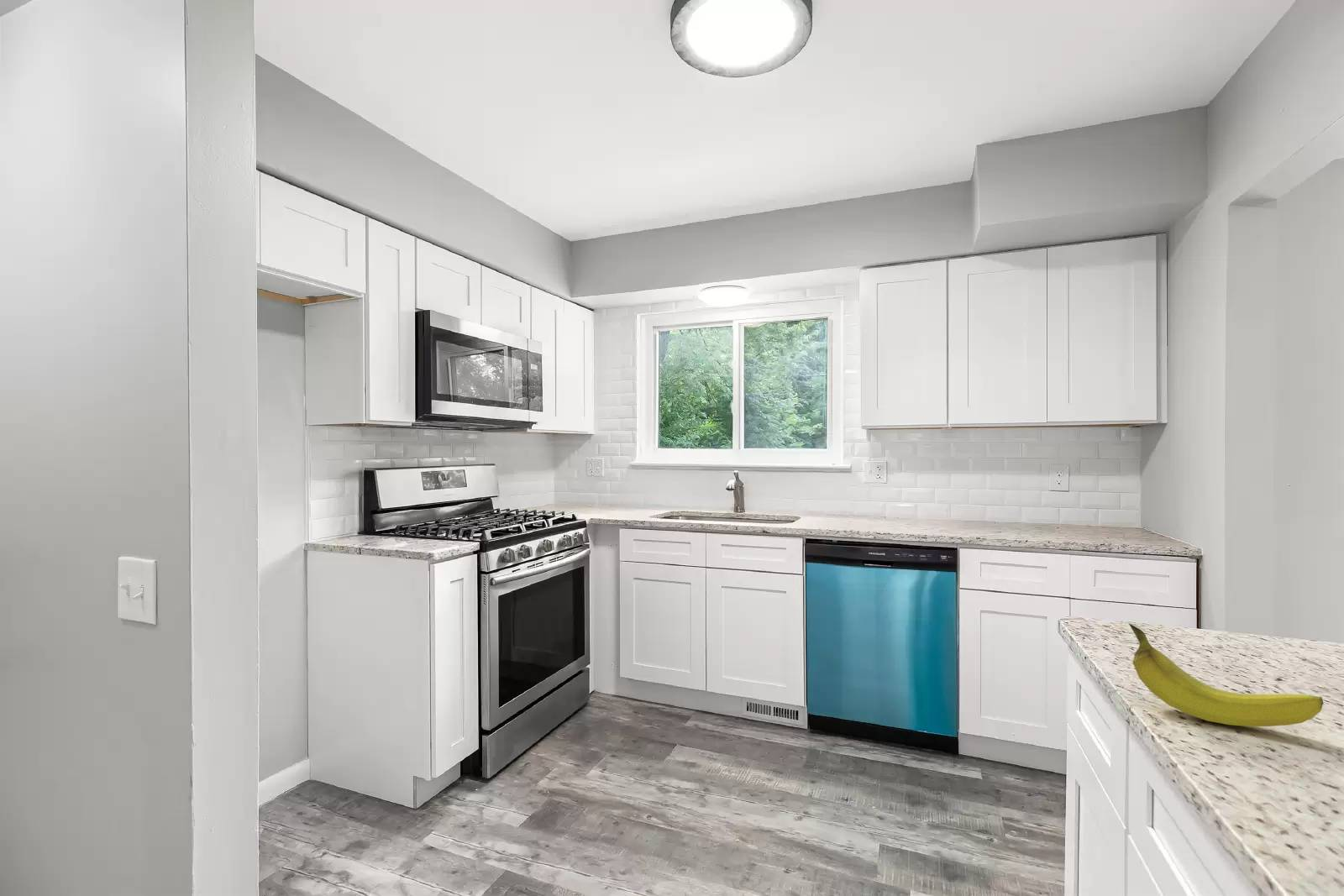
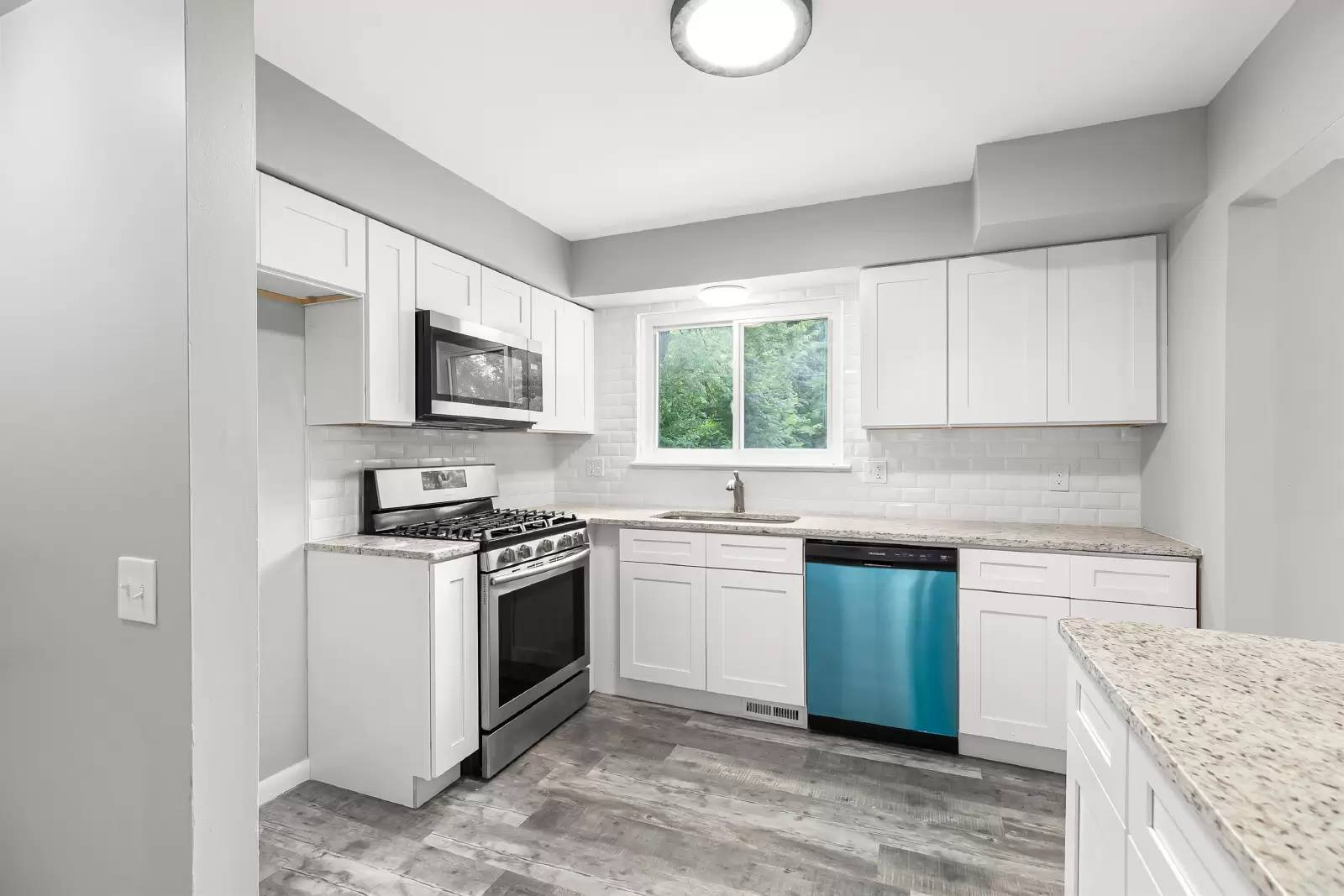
- fruit [1128,623,1325,727]
